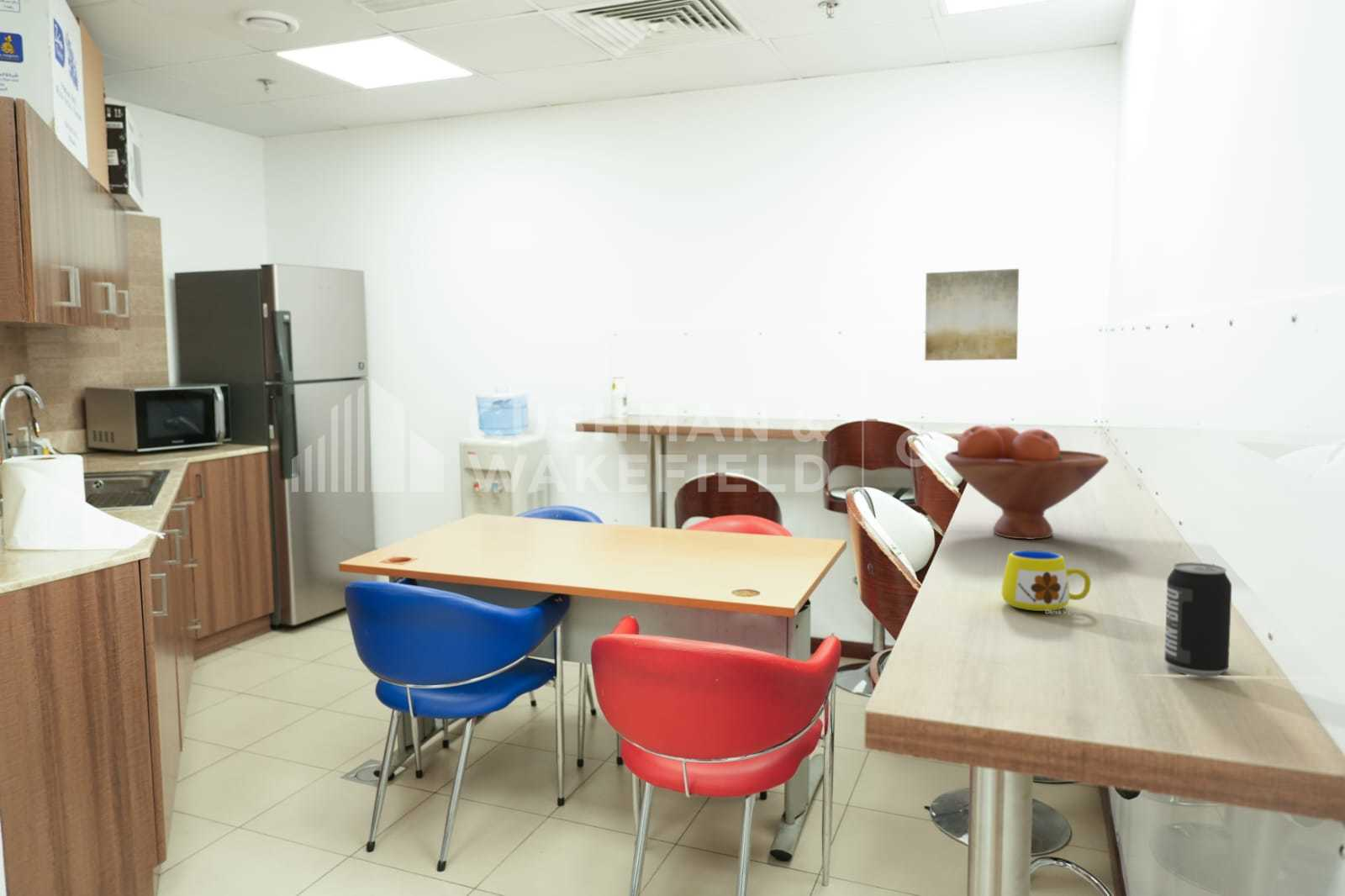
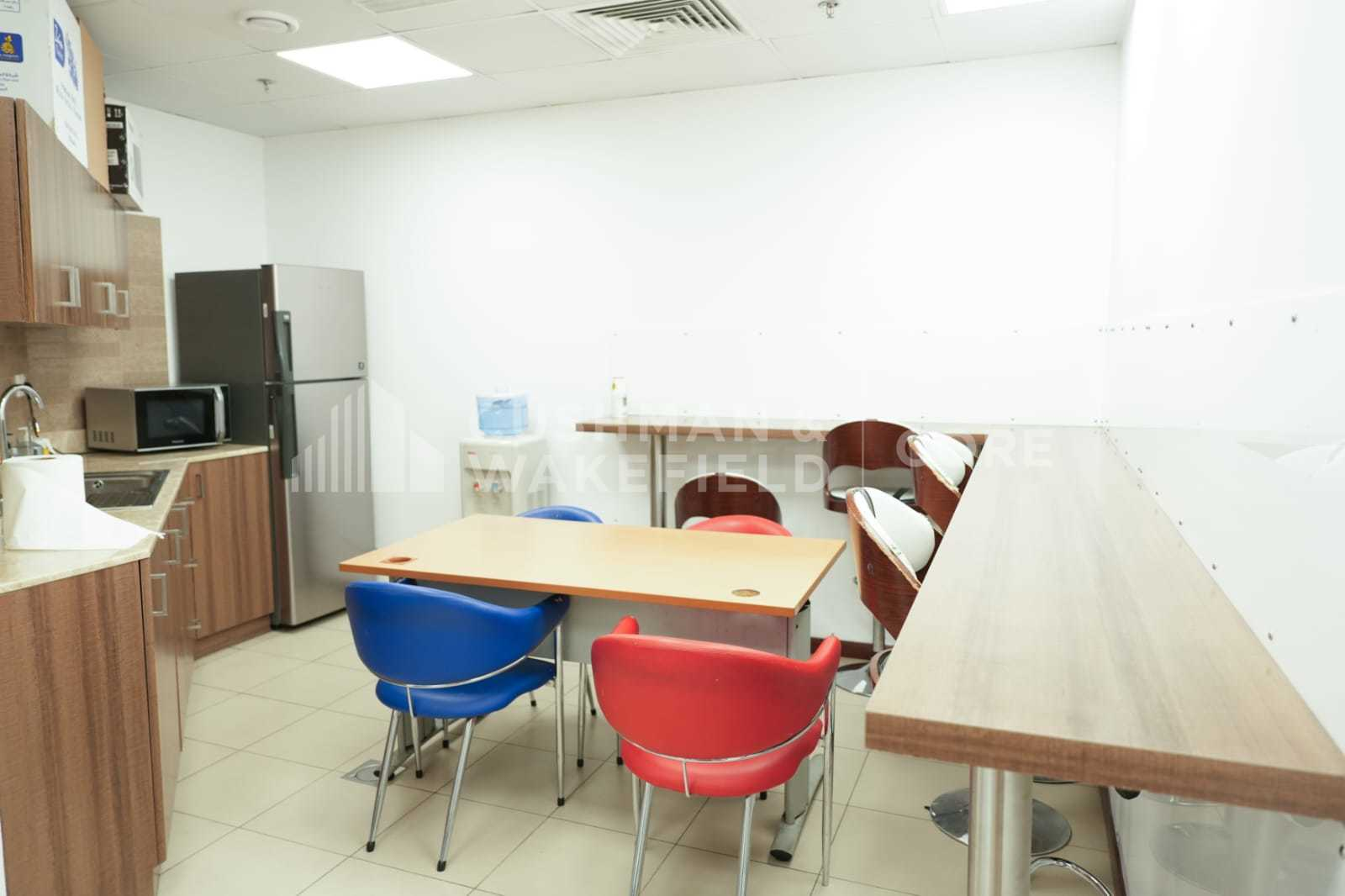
- wall art [924,268,1020,361]
- beverage can [1163,561,1232,677]
- fruit bowl [944,424,1110,540]
- mug [1000,550,1092,616]
